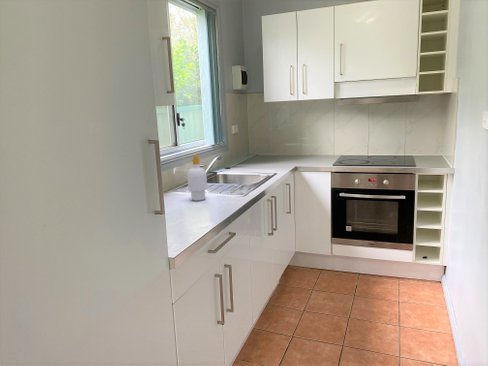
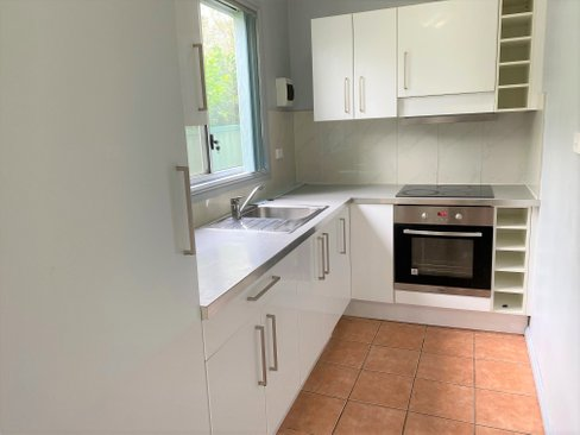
- soap bottle [186,154,208,202]
